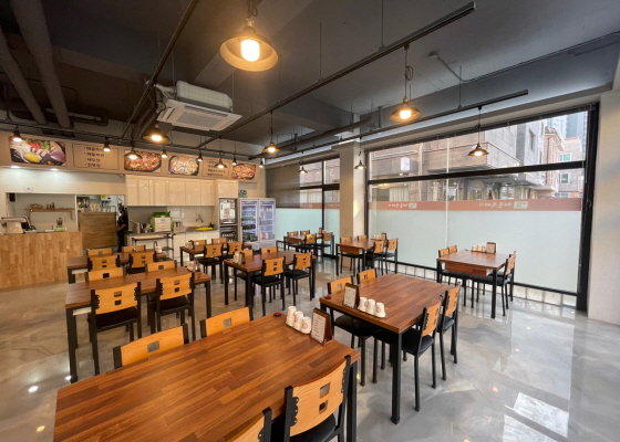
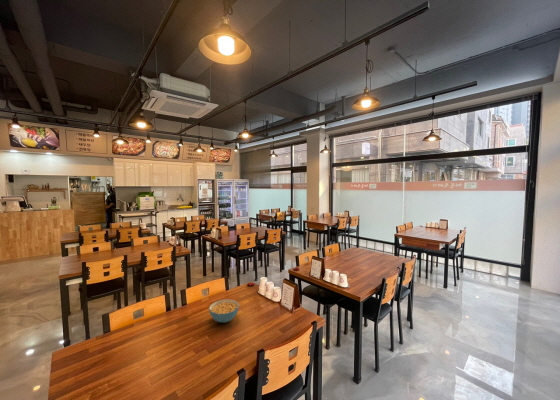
+ cereal bowl [208,298,240,324]
